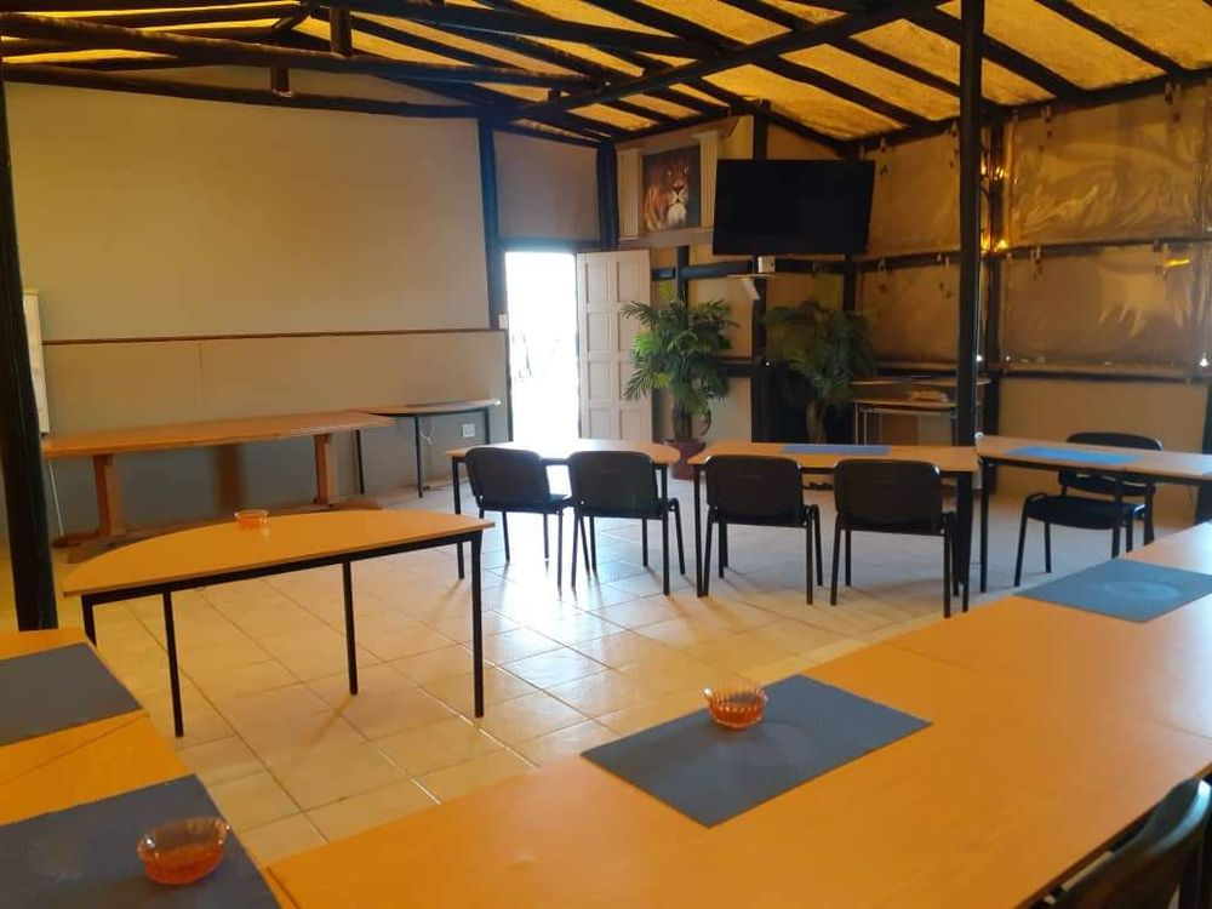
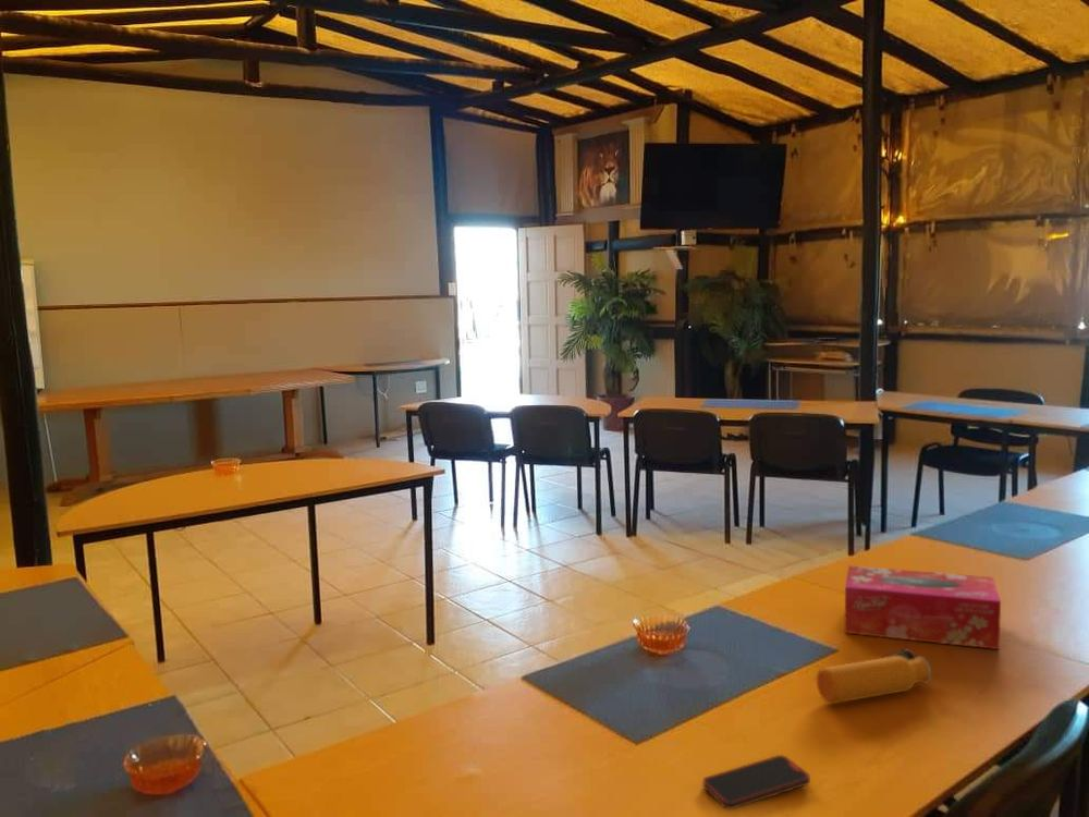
+ water bottle [816,648,932,705]
+ smartphone [701,754,811,810]
+ tissue box [844,564,1002,650]
